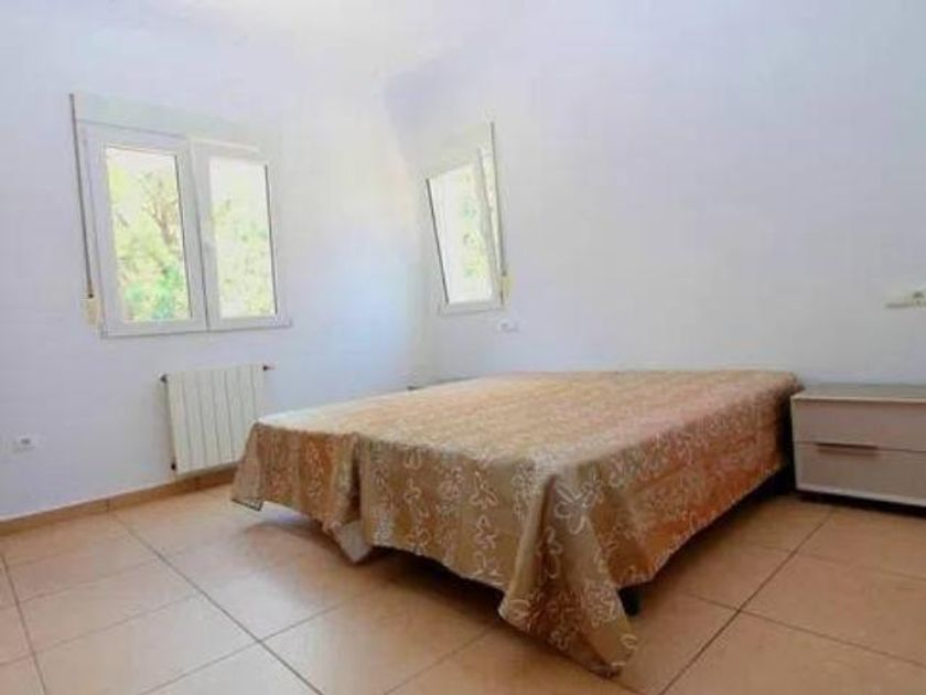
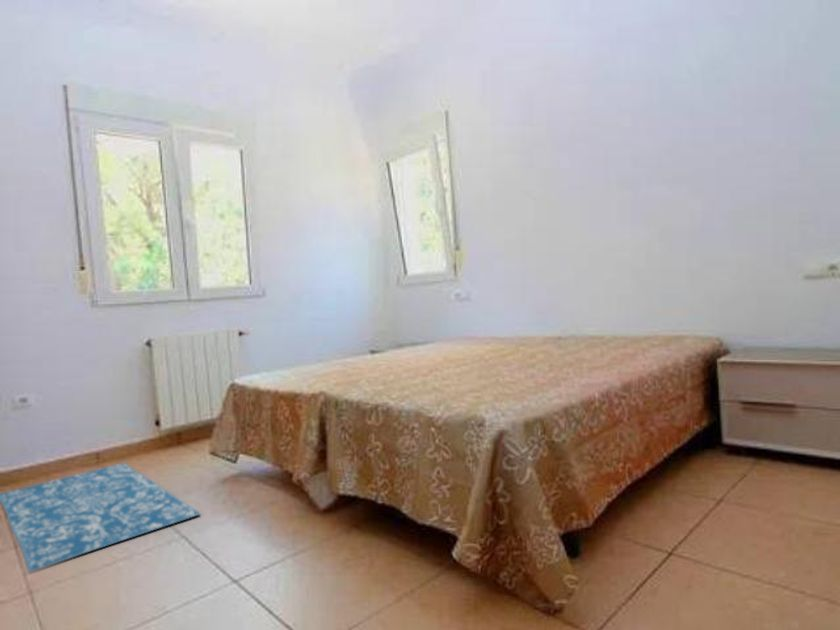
+ rug [0,462,202,574]
